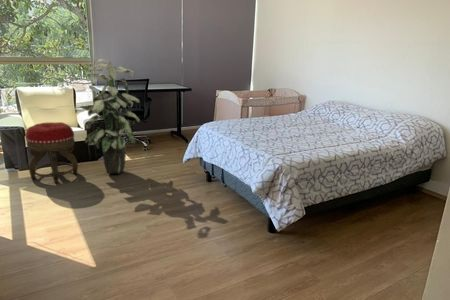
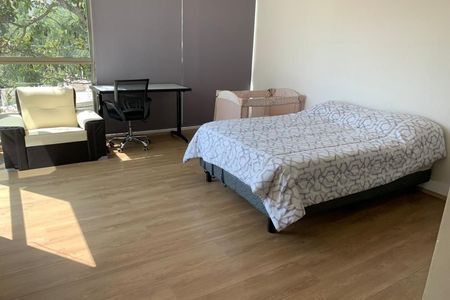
- indoor plant [79,58,141,174]
- footstool [24,121,79,184]
